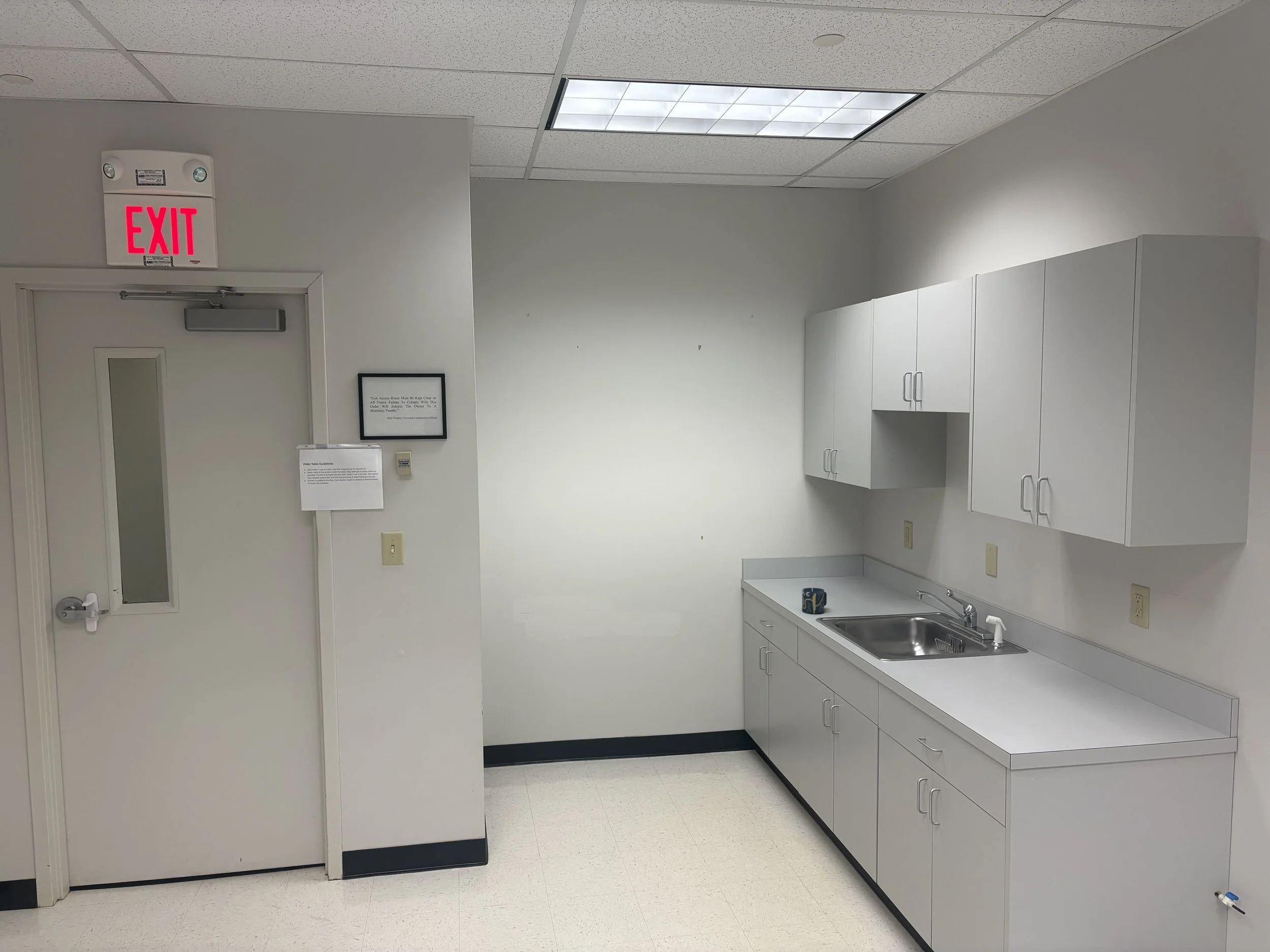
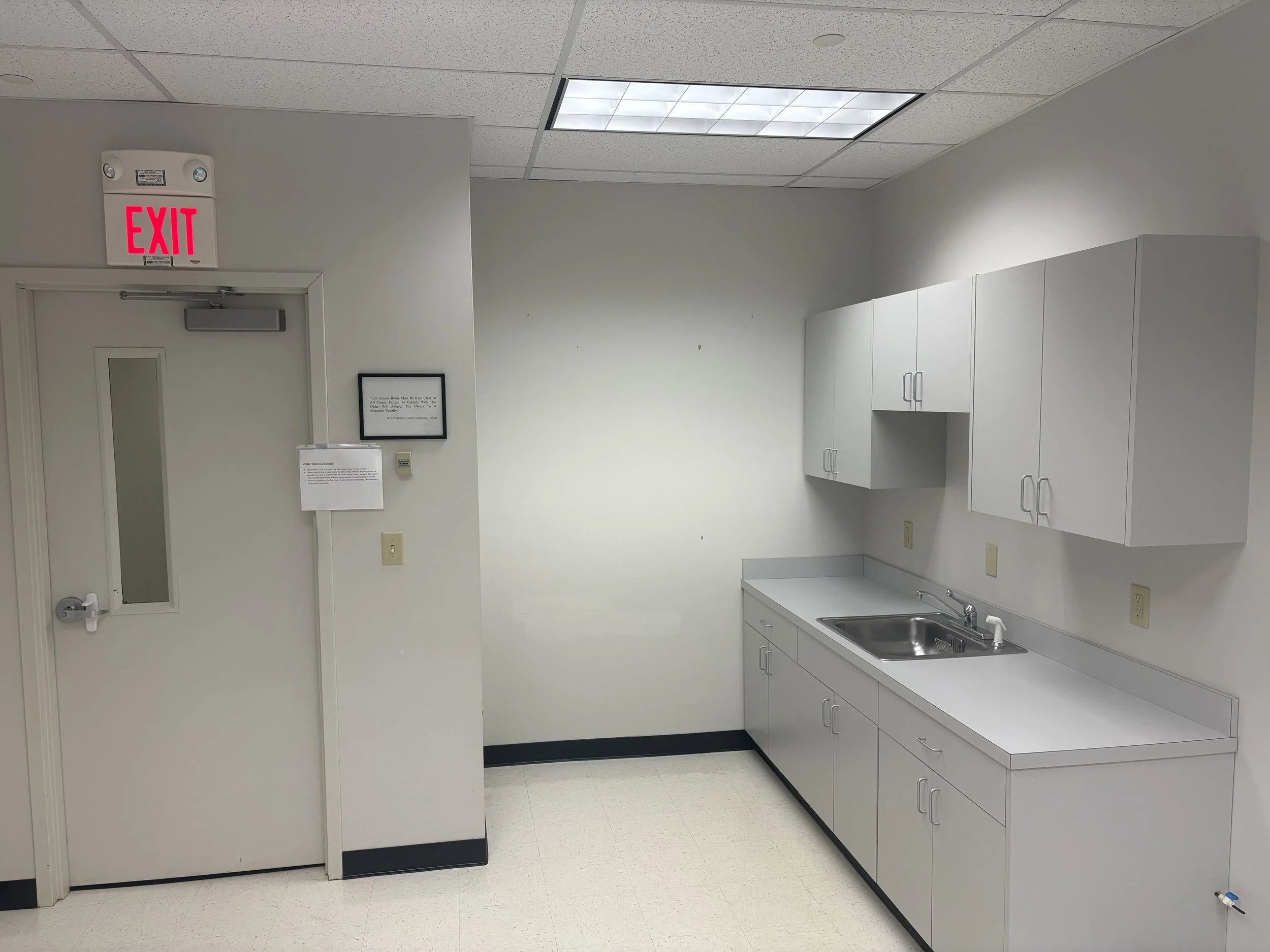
- cup [802,587,827,614]
